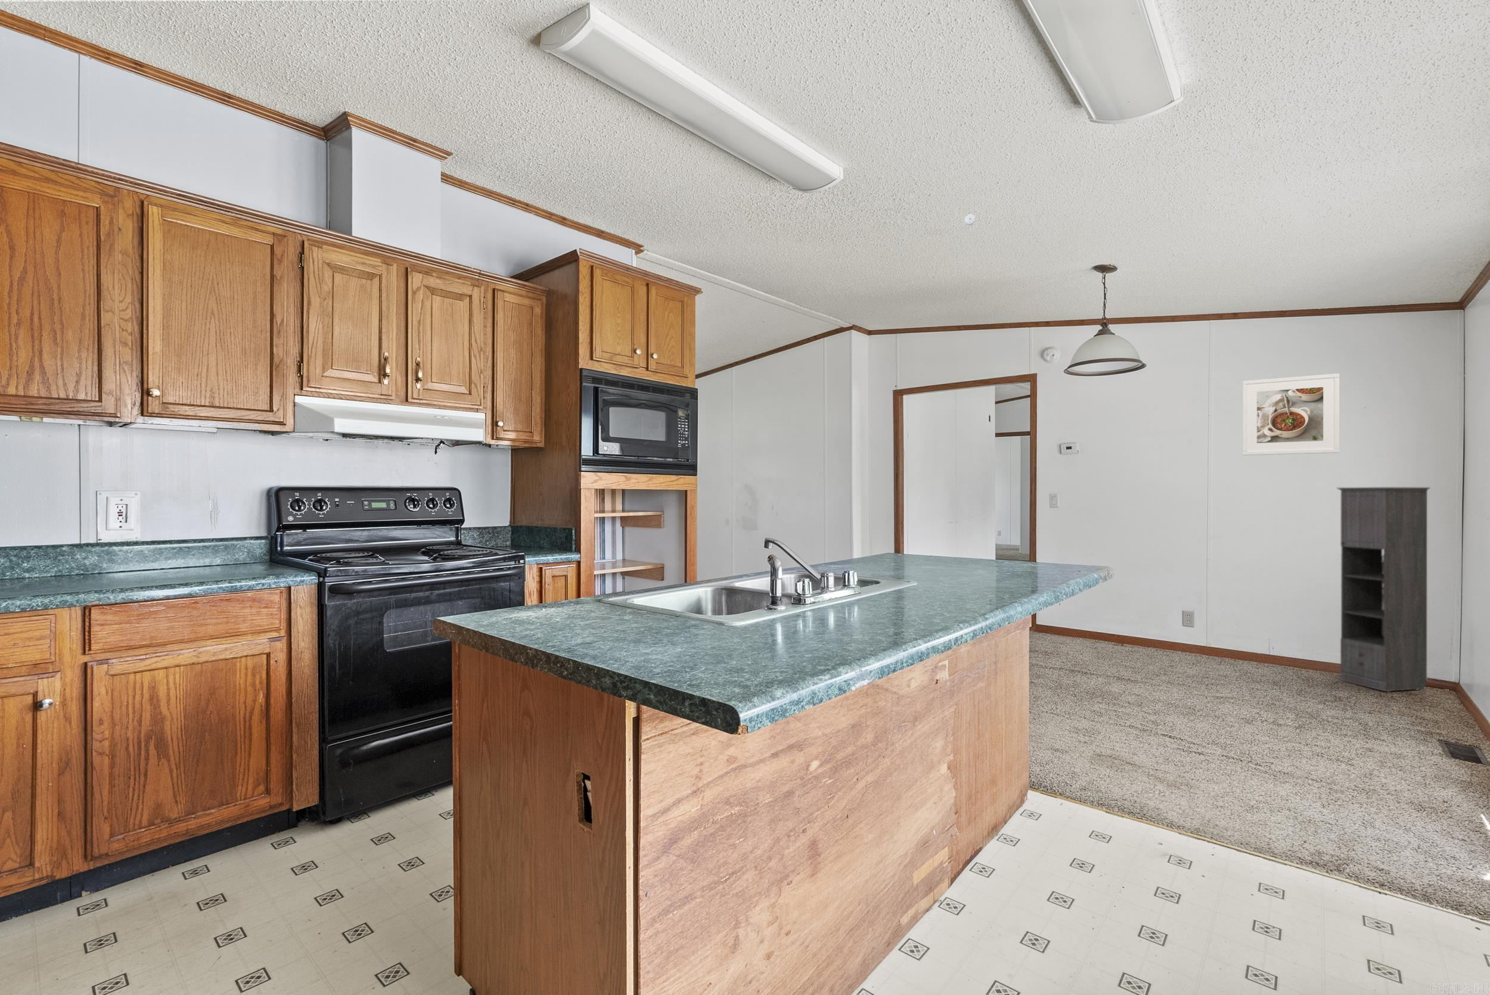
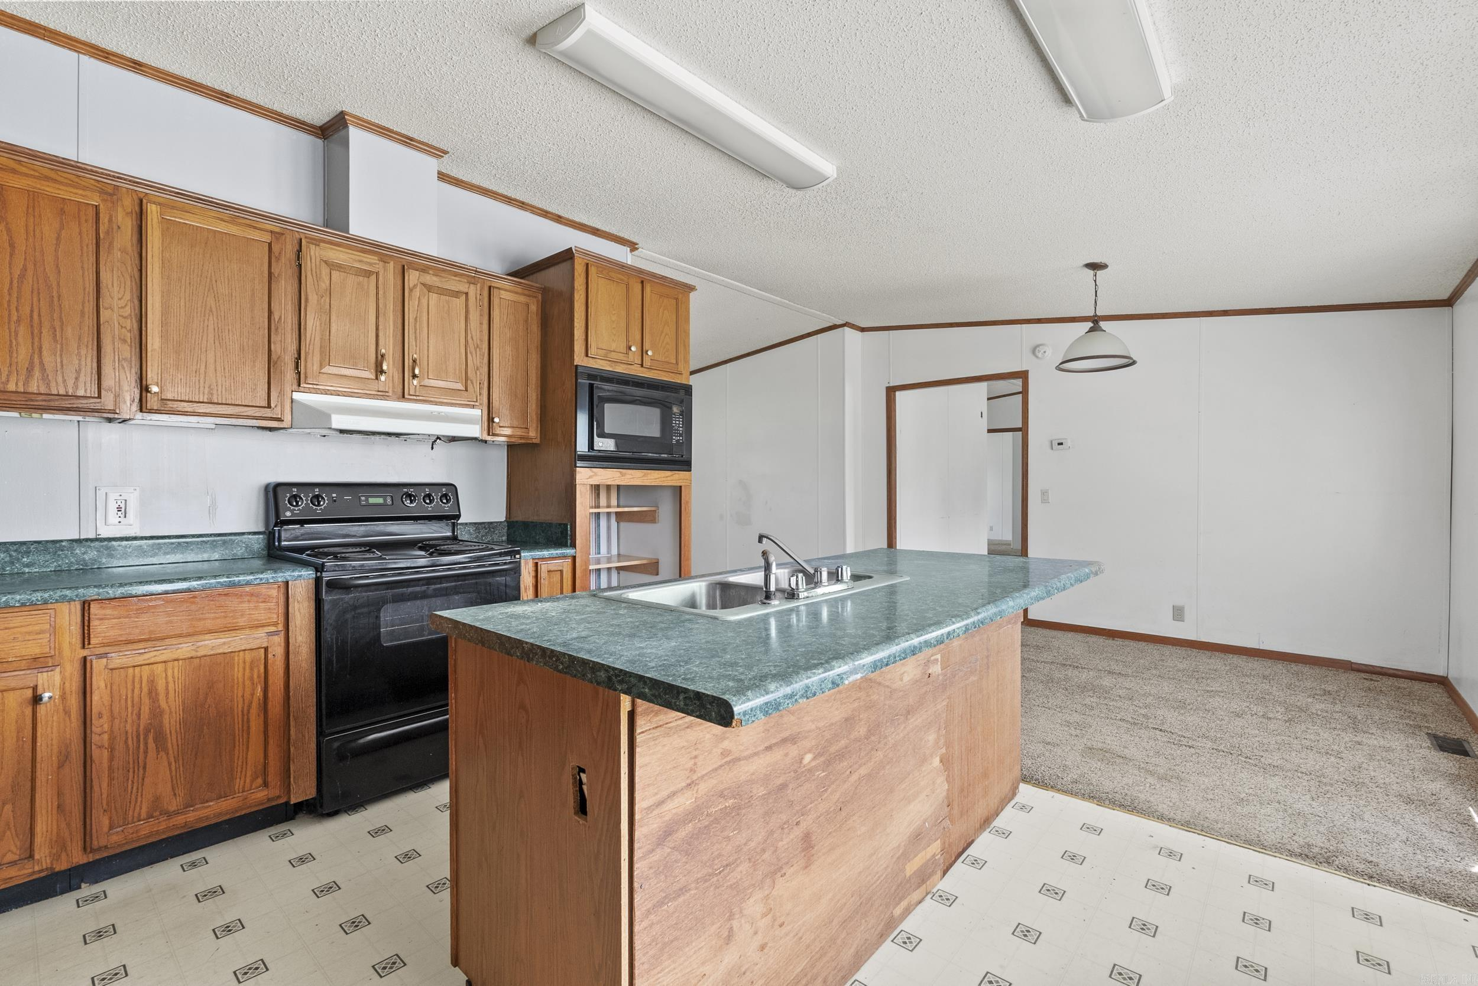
- storage cabinet [1337,486,1431,692]
- smoke detector [964,214,976,225]
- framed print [1242,373,1340,455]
